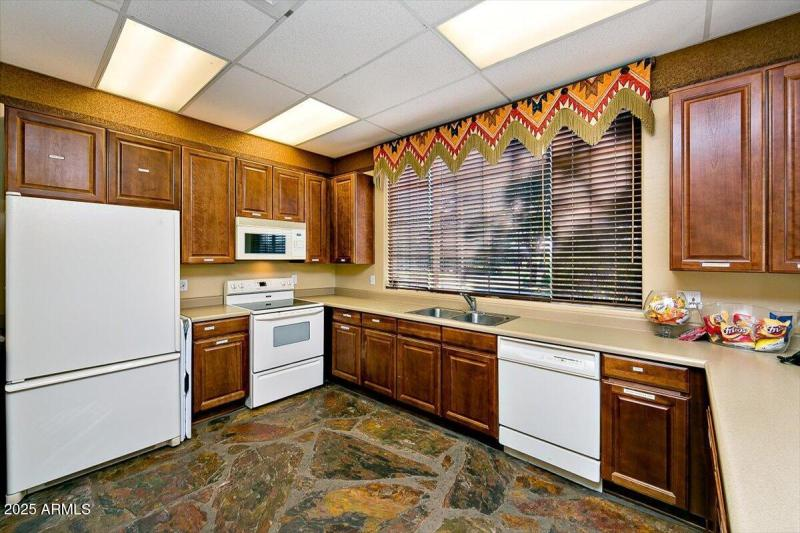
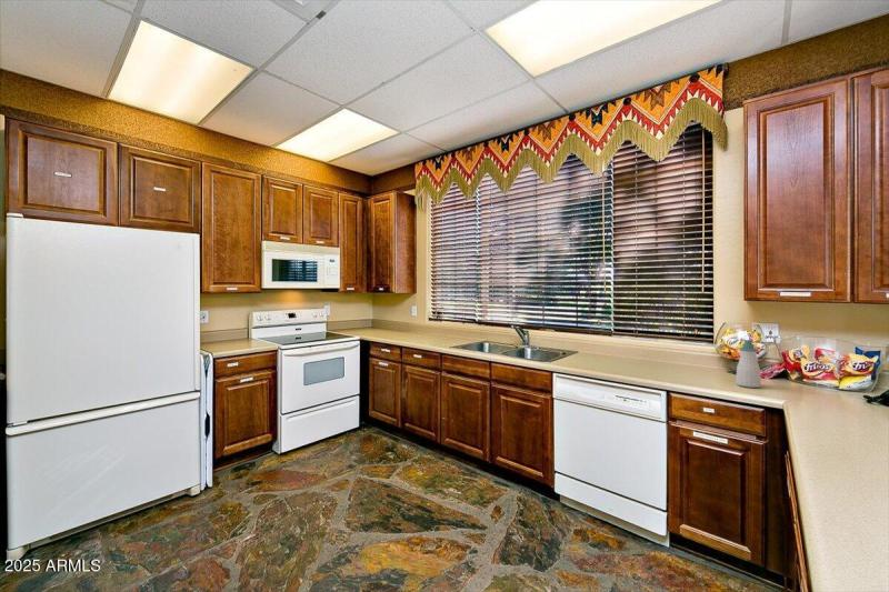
+ soap bottle [736,339,762,389]
